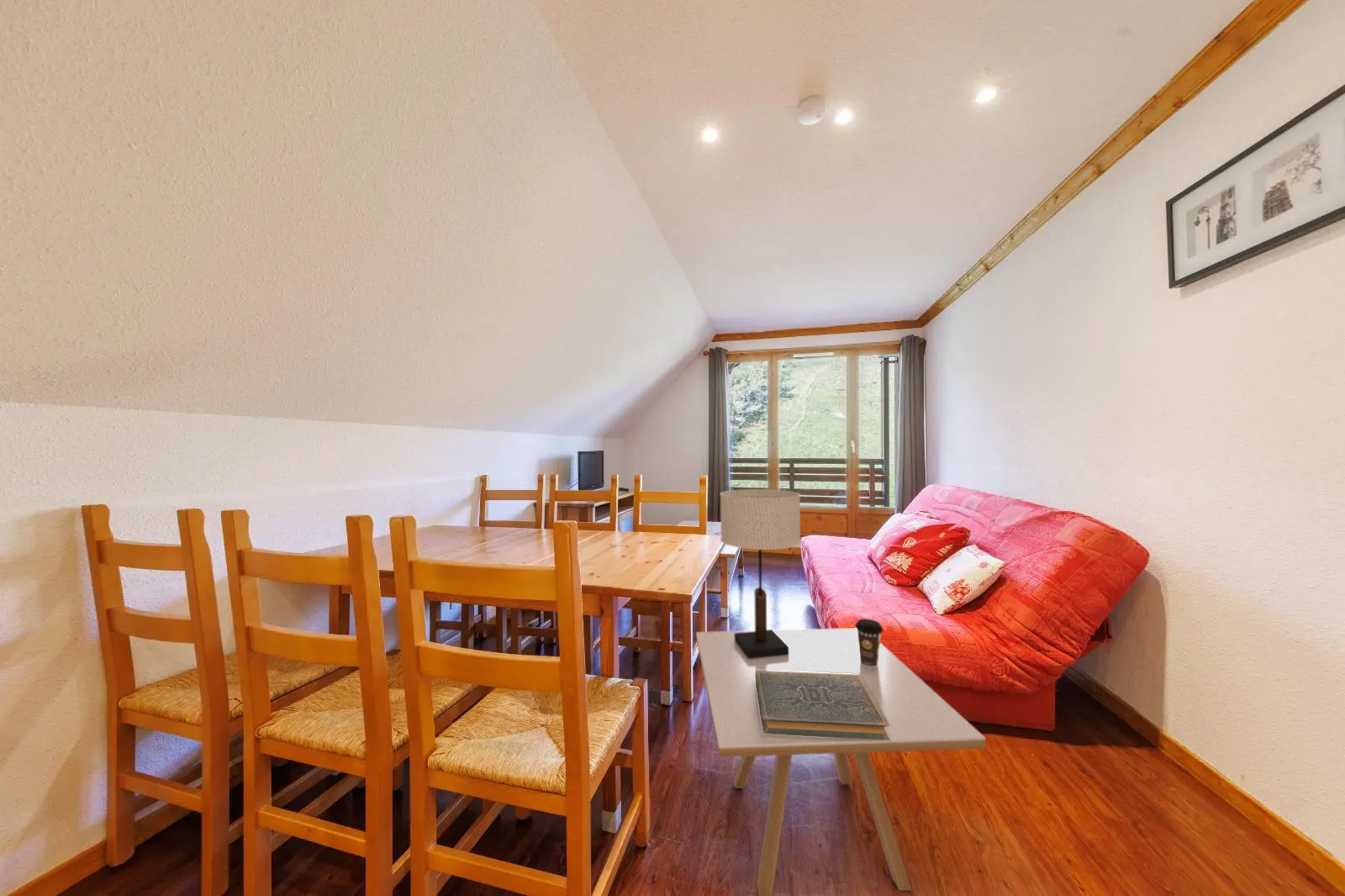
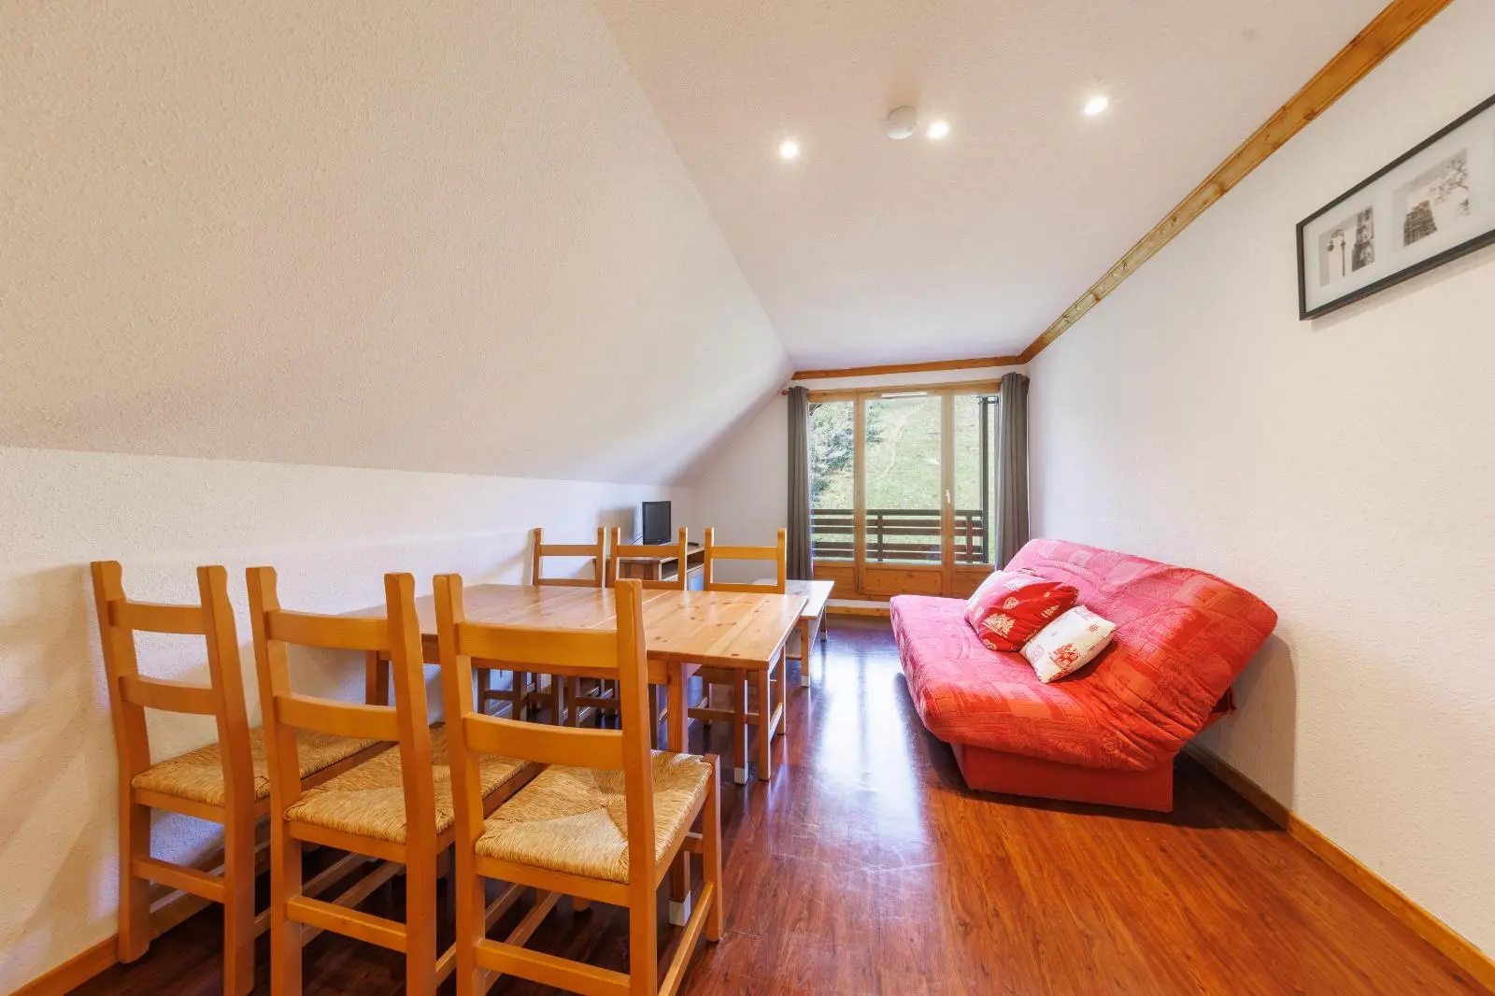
- table lamp [720,488,802,659]
- book [755,670,890,741]
- side table [695,627,986,896]
- coffee cup [854,618,884,667]
